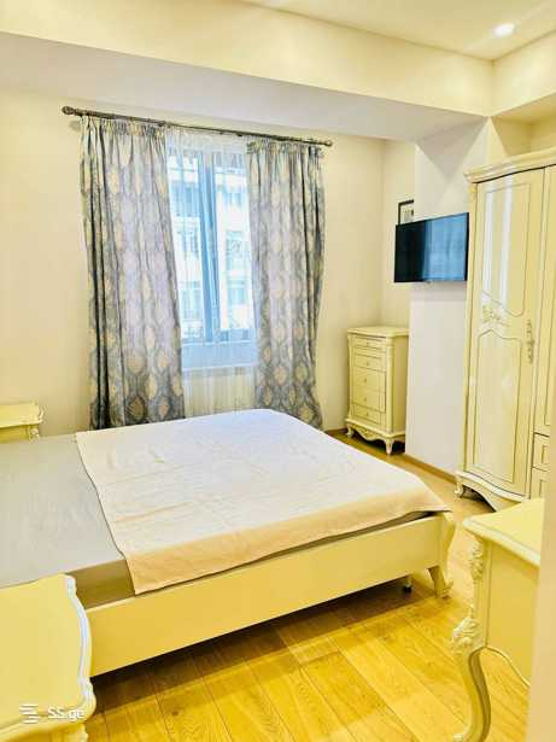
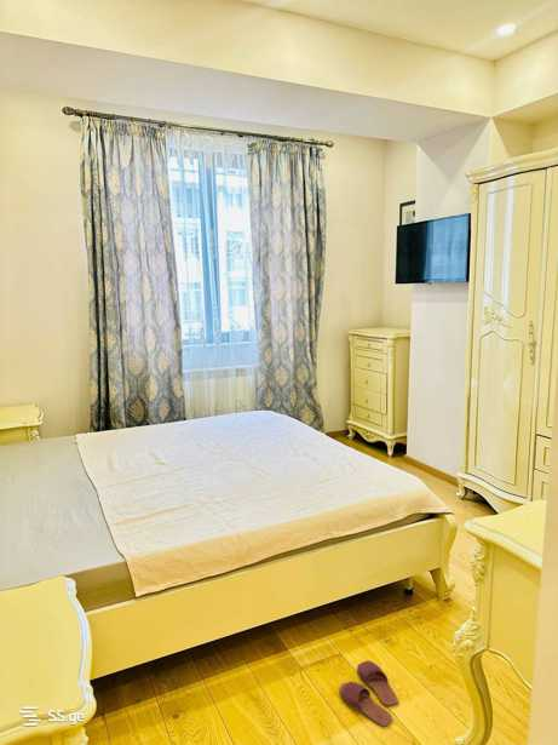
+ slippers [339,660,399,728]
